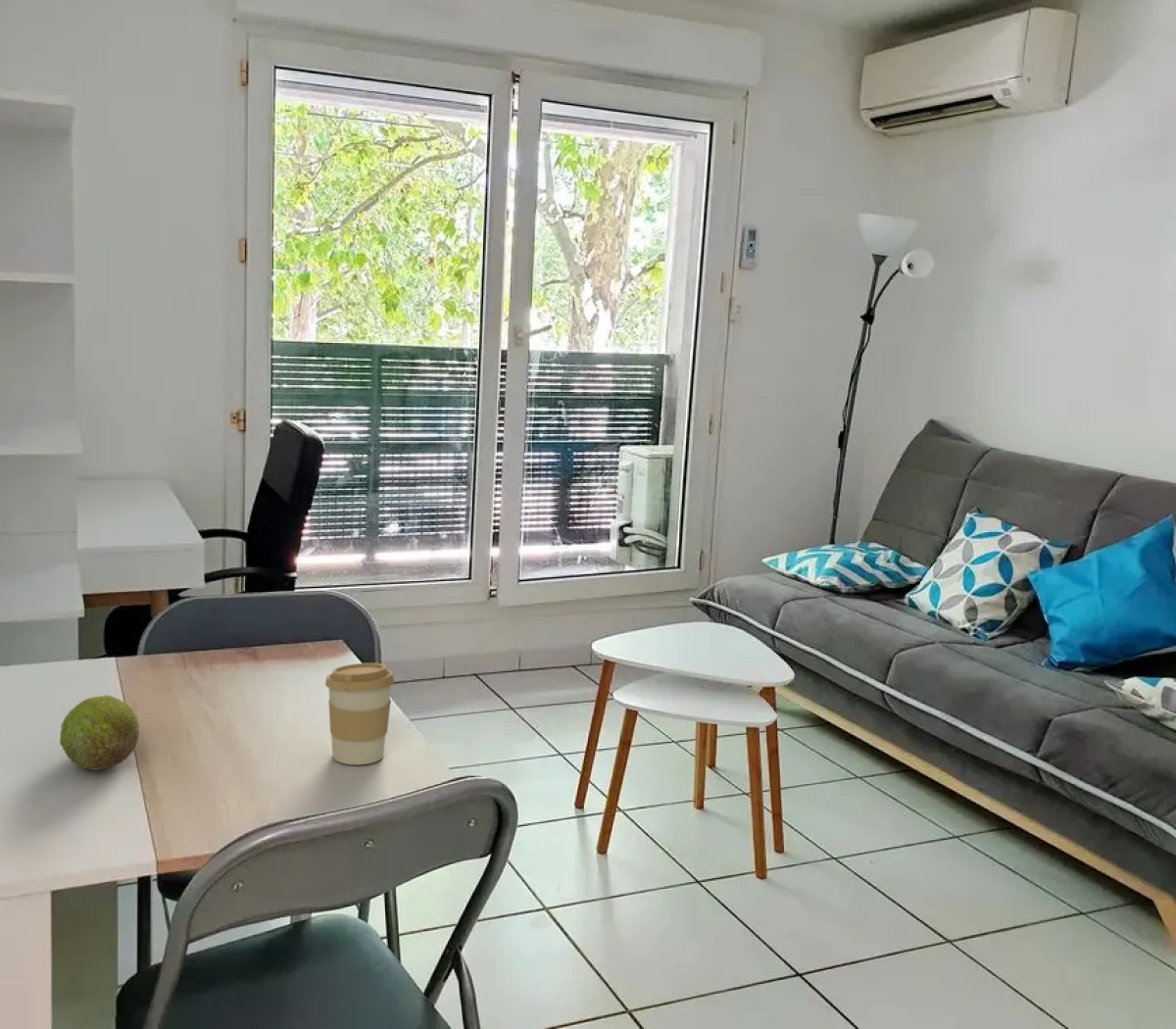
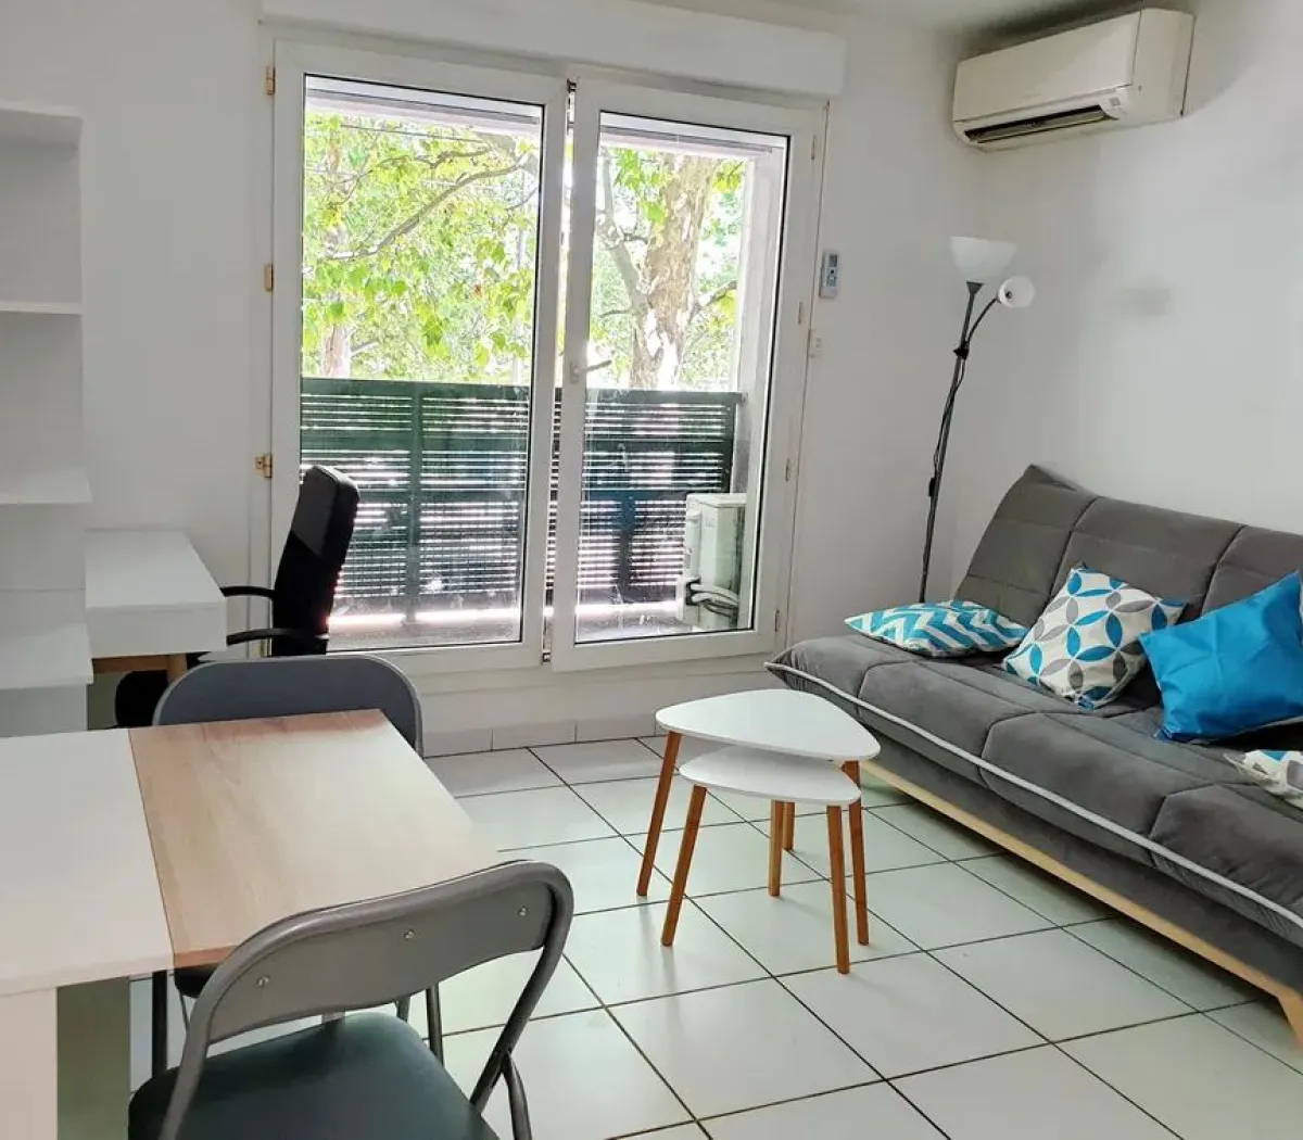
- fruit [59,694,140,771]
- coffee cup [324,662,395,765]
